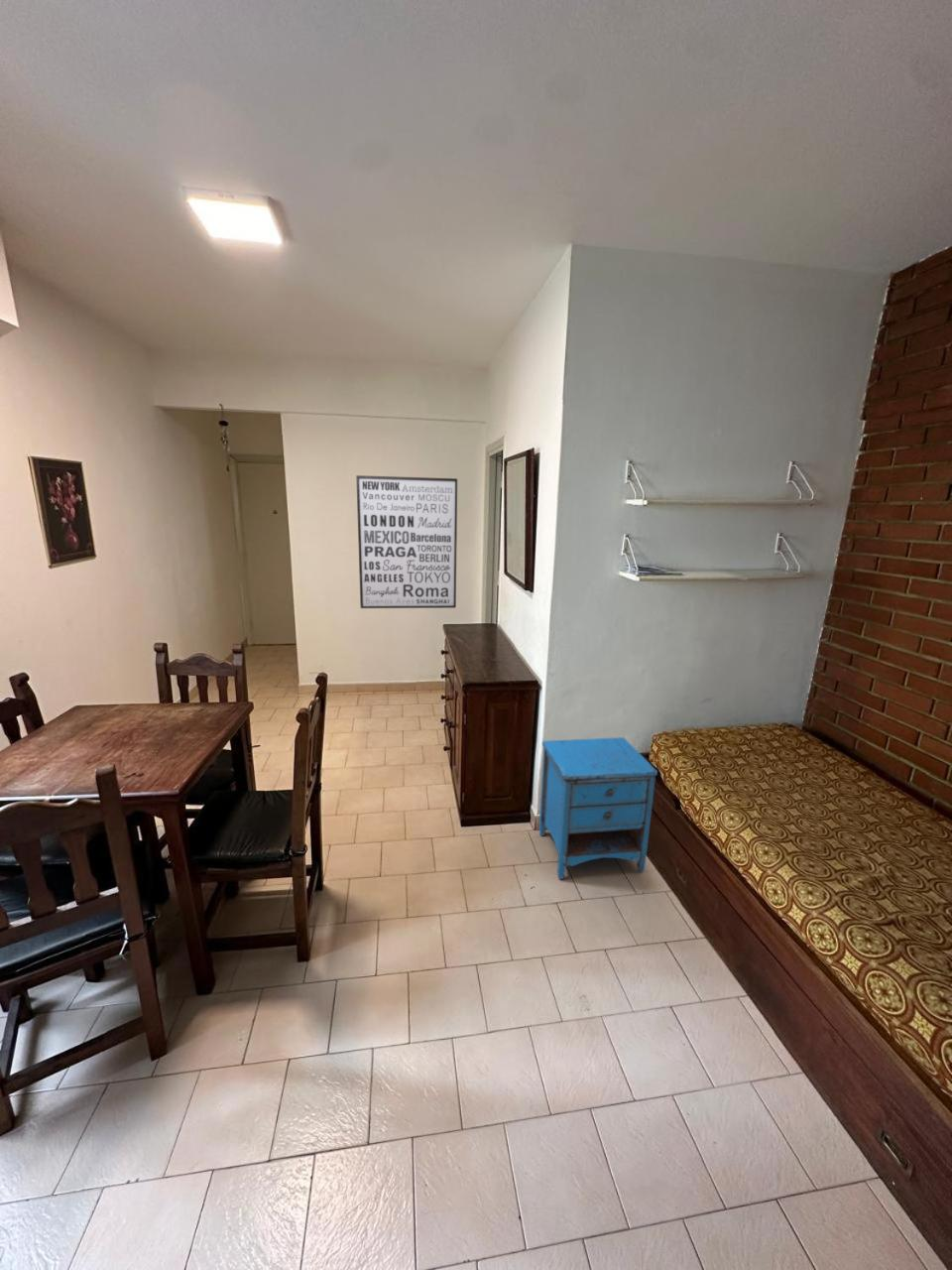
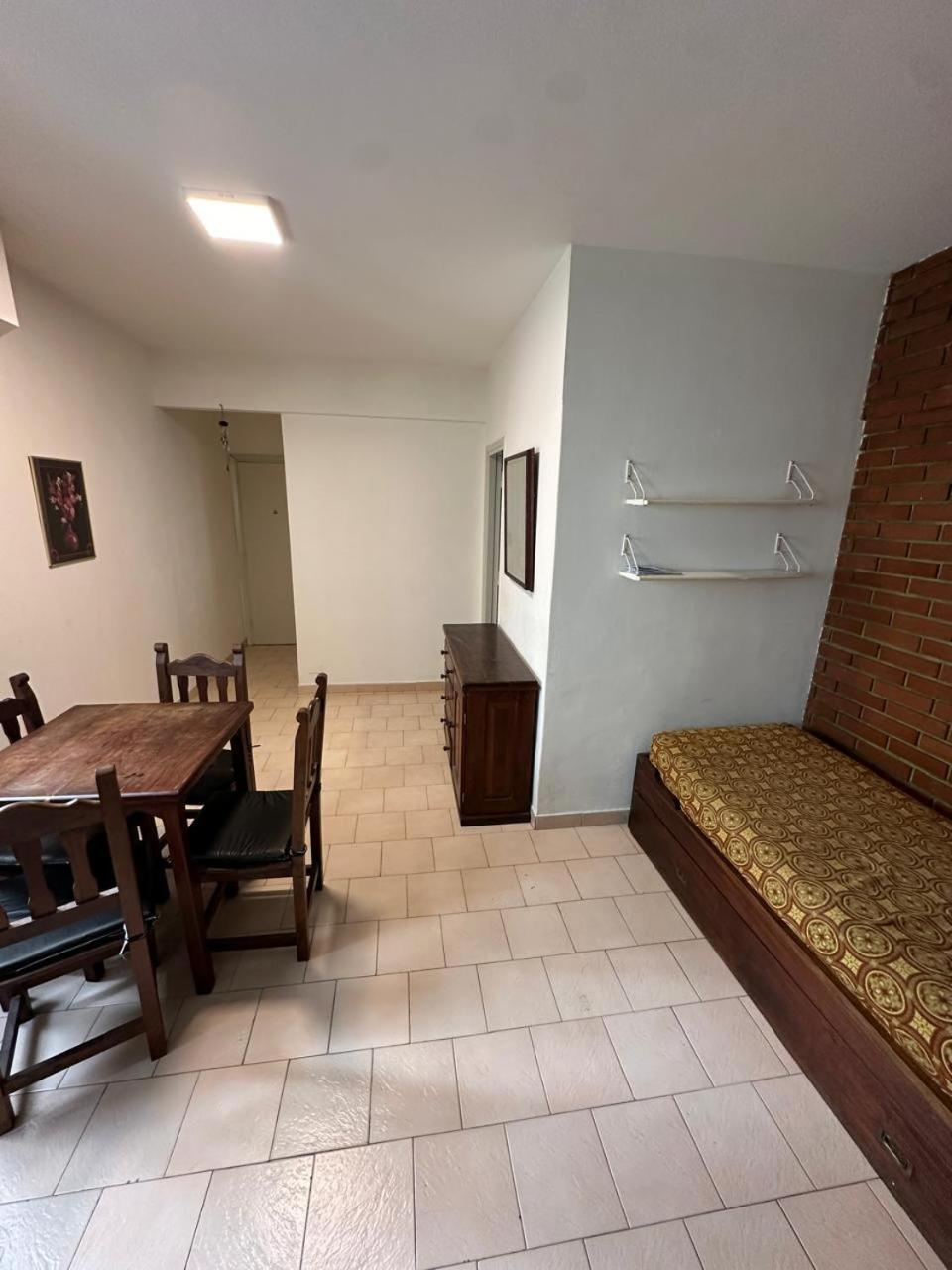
- nightstand [538,736,658,880]
- wall art [355,474,458,609]
